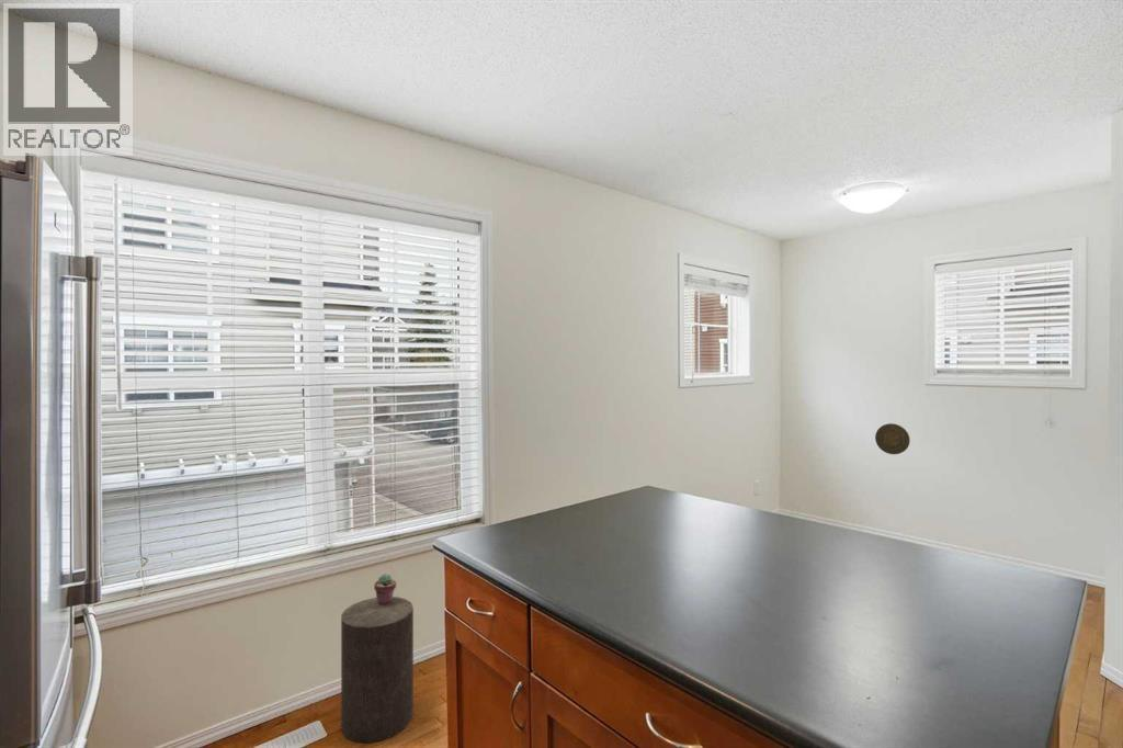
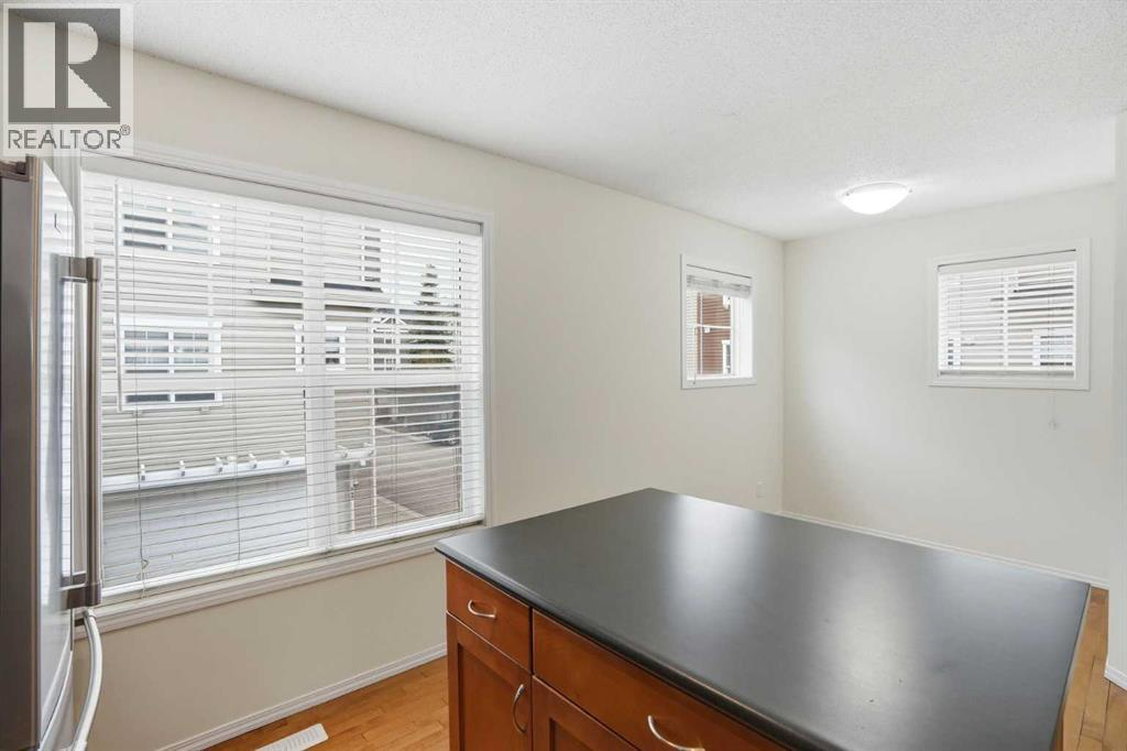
- stool [340,596,415,744]
- decorative plate [874,422,911,455]
- potted succulent [373,573,397,605]
